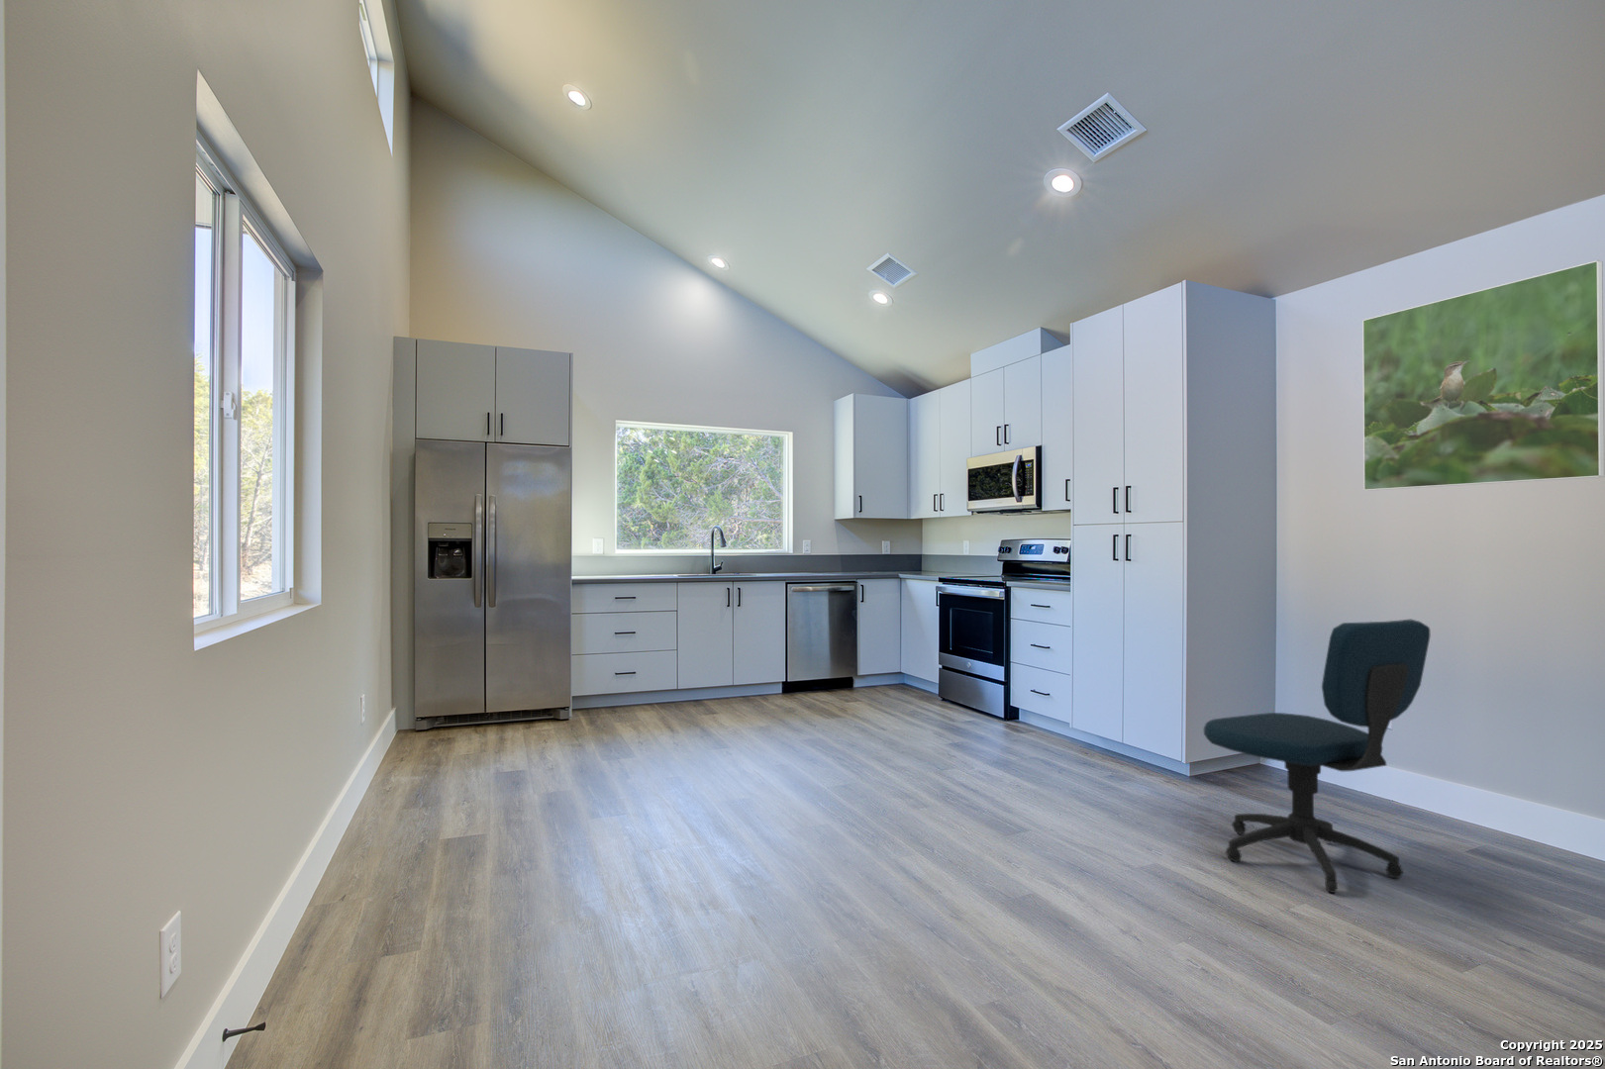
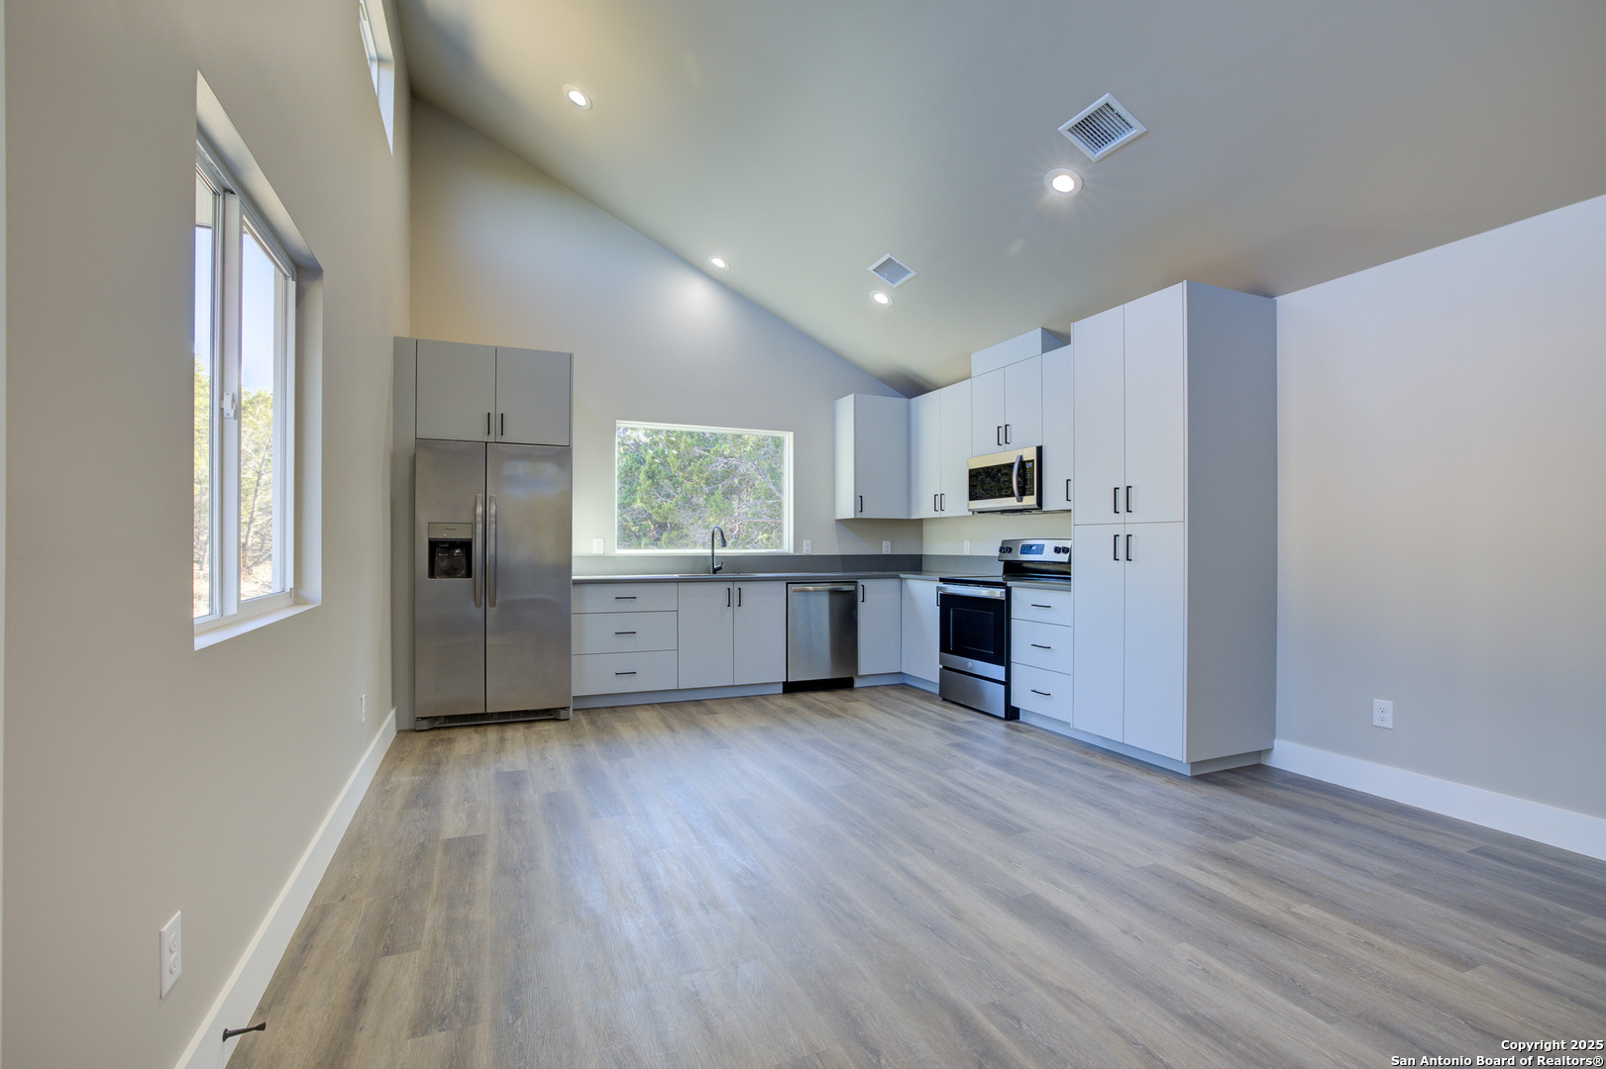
- office chair [1203,619,1431,894]
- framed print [1362,259,1605,492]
